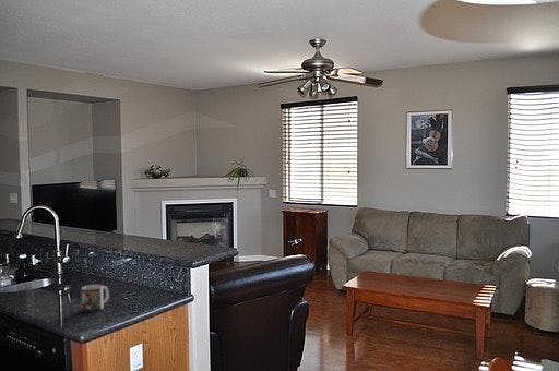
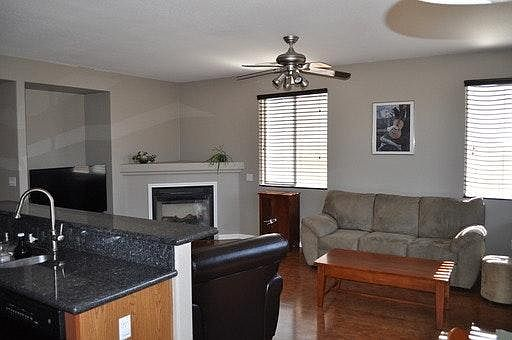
- mug [81,284,110,313]
